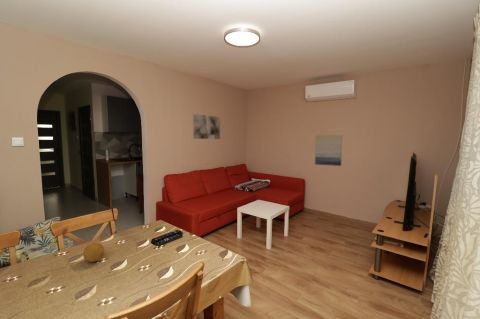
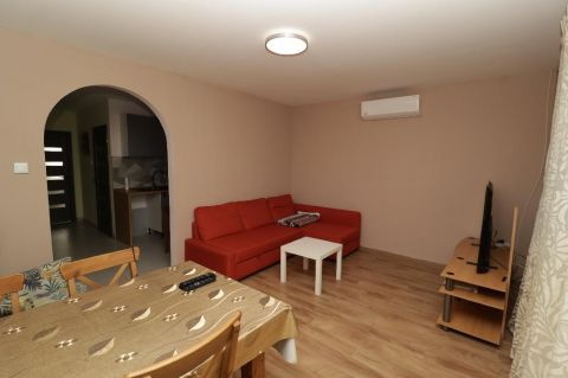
- fruit [82,242,105,263]
- wall art [192,113,221,140]
- wall art [314,134,343,167]
